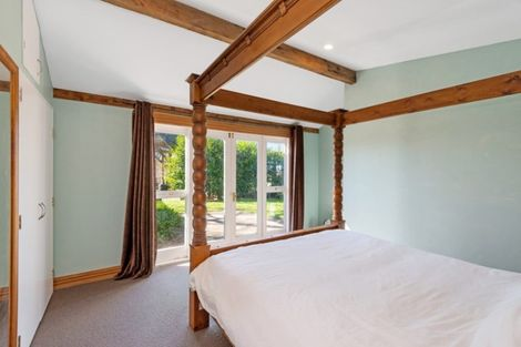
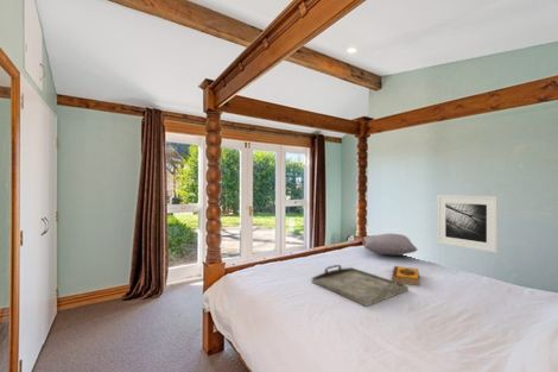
+ serving tray [311,264,410,308]
+ hardback book [391,265,420,286]
+ pillow [362,233,419,257]
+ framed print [436,194,499,254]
